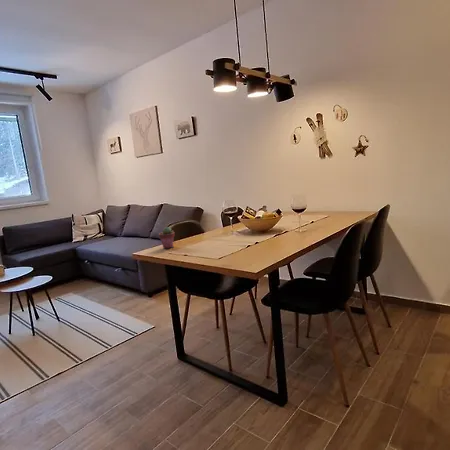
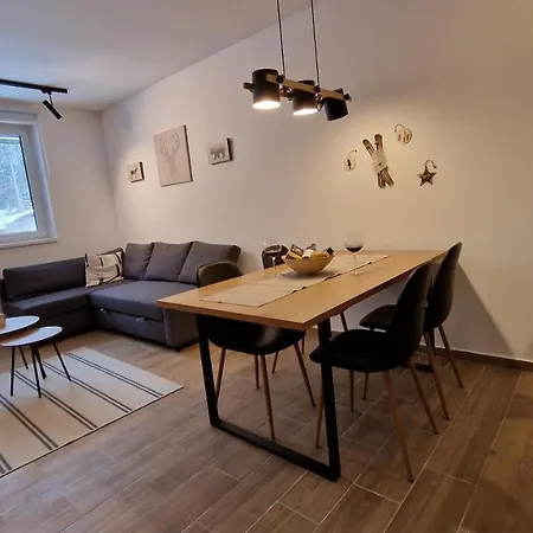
- potted succulent [158,226,176,249]
